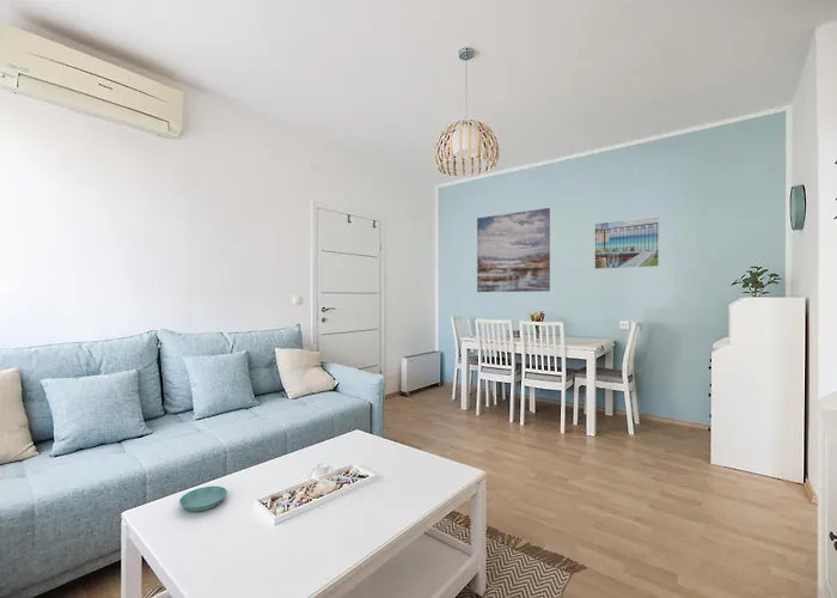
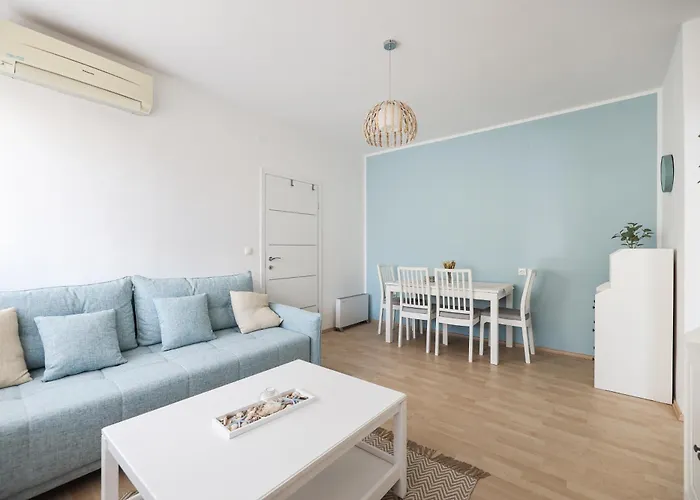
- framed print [593,215,660,270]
- saucer [178,486,228,512]
- wall art [476,207,551,293]
